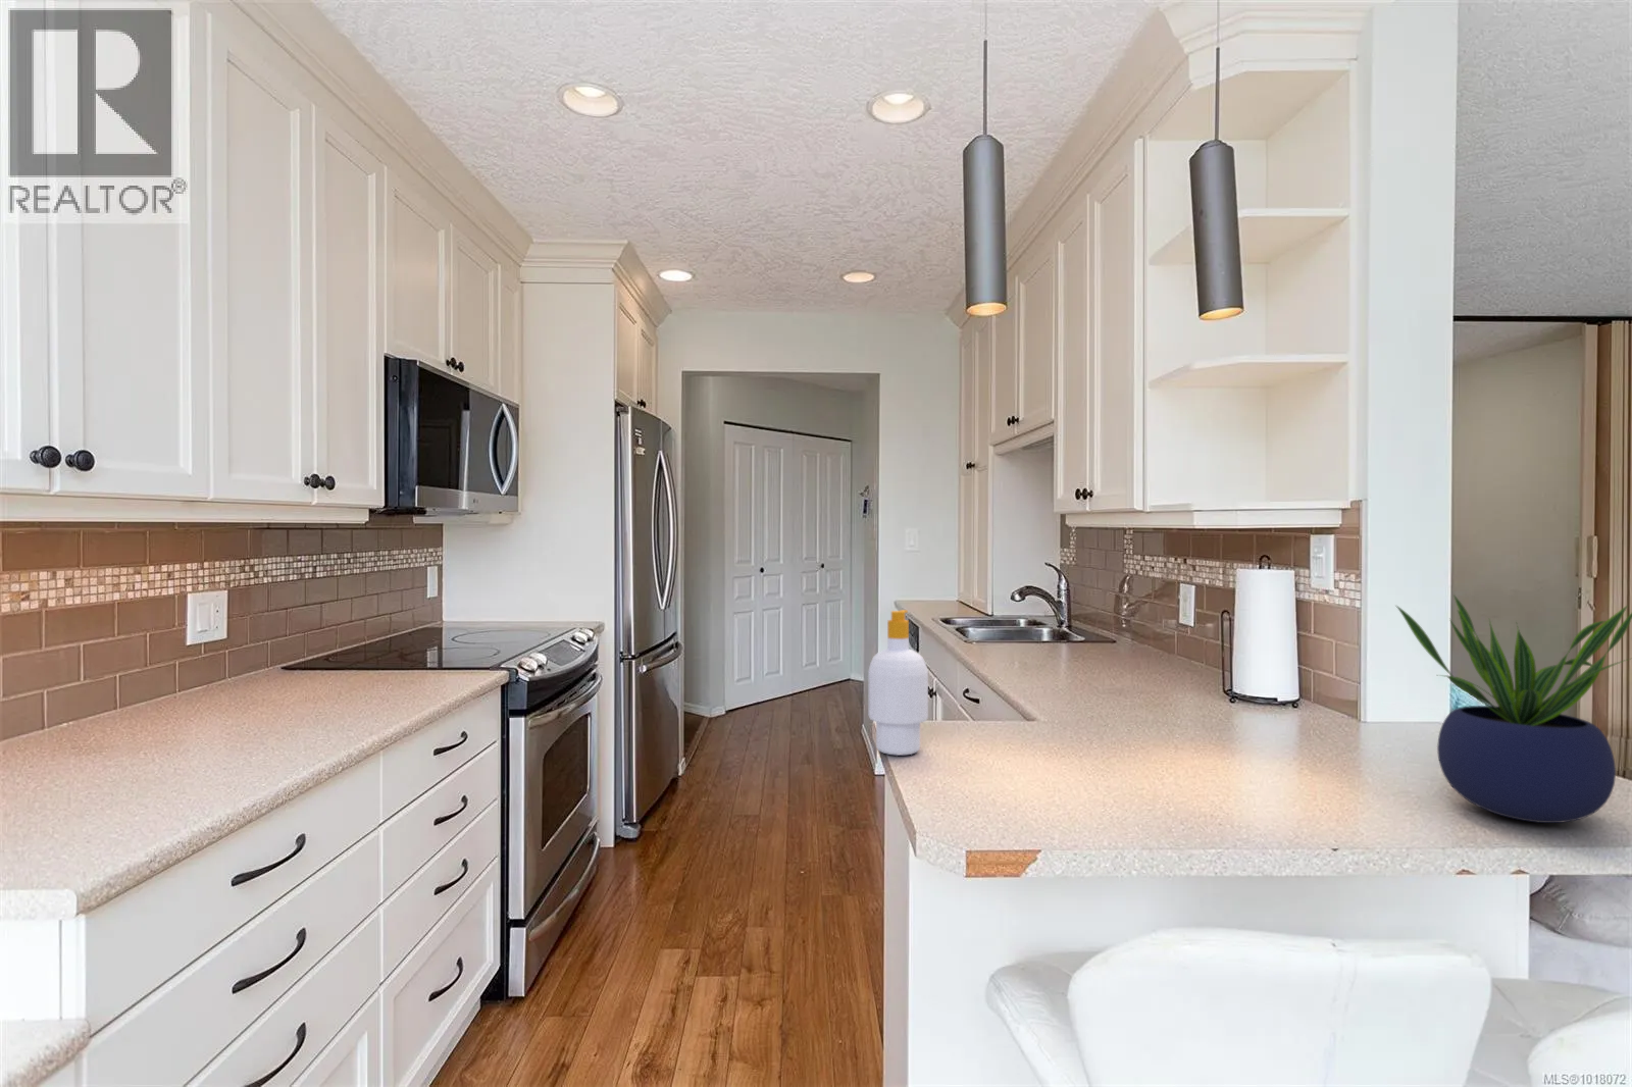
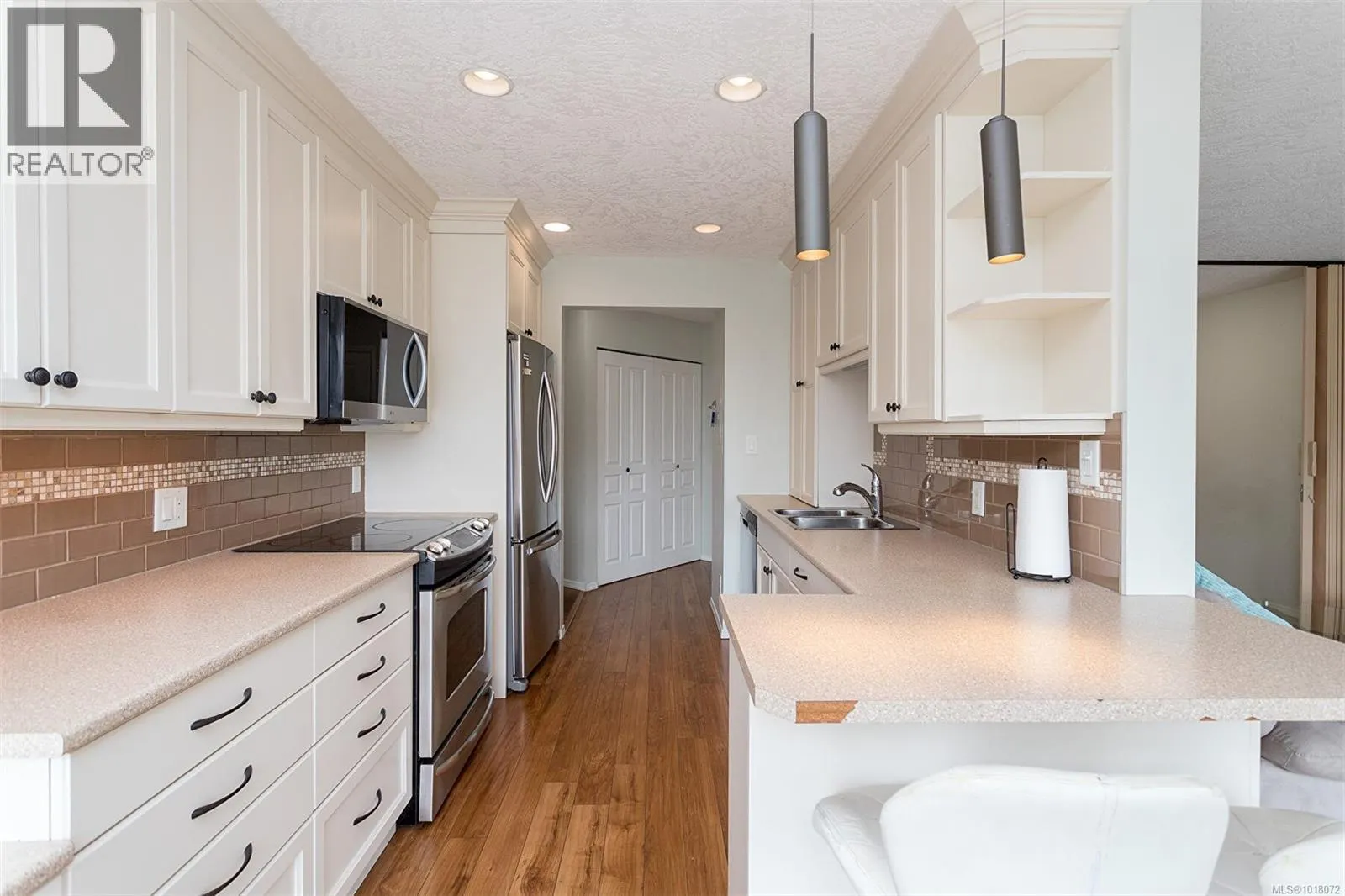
- potted plant [1394,593,1632,824]
- soap bottle [868,609,929,757]
